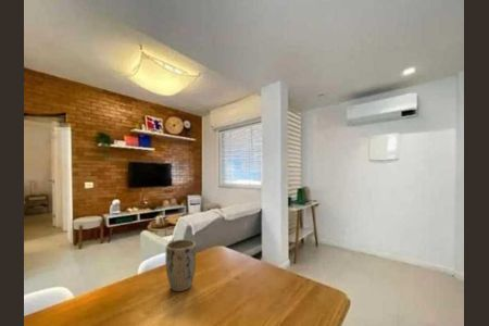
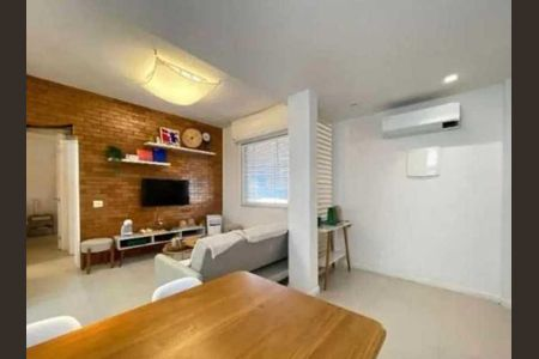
- plant pot [164,238,197,292]
